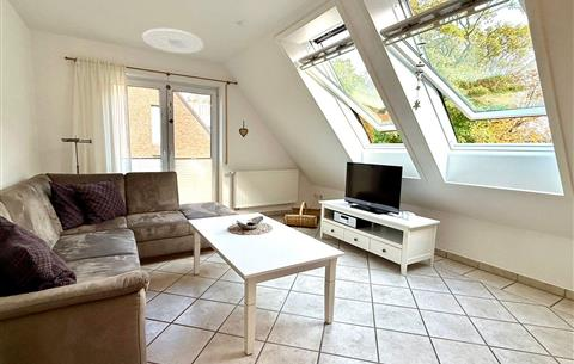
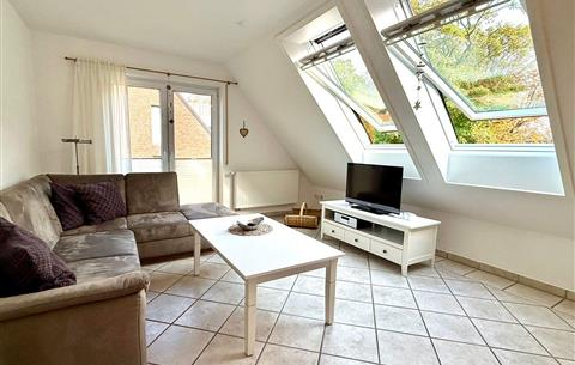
- ceiling light [141,27,204,54]
